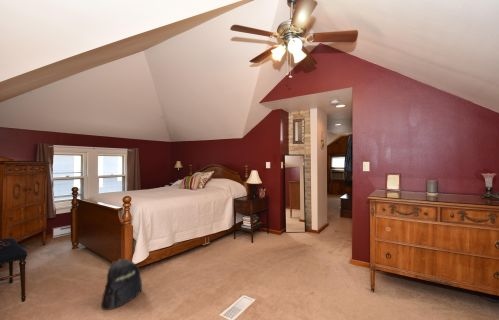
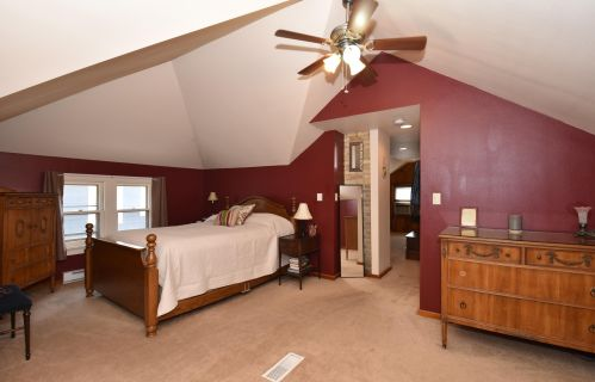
- backpack [100,258,143,311]
